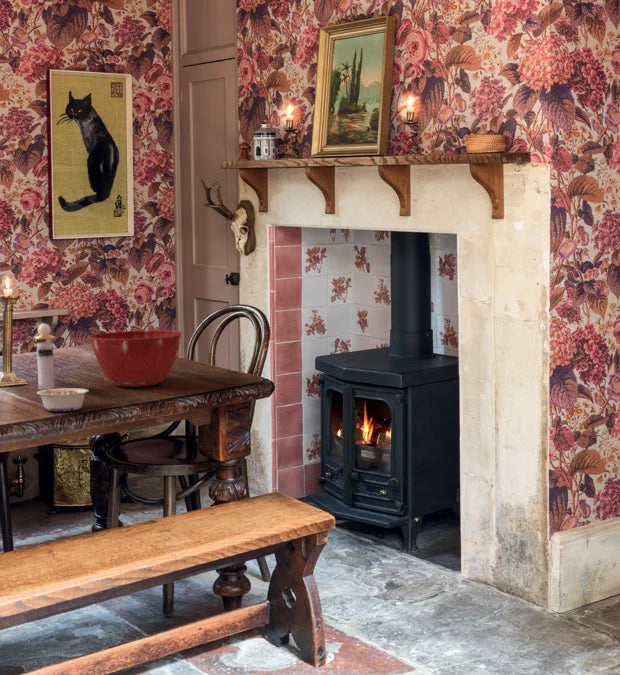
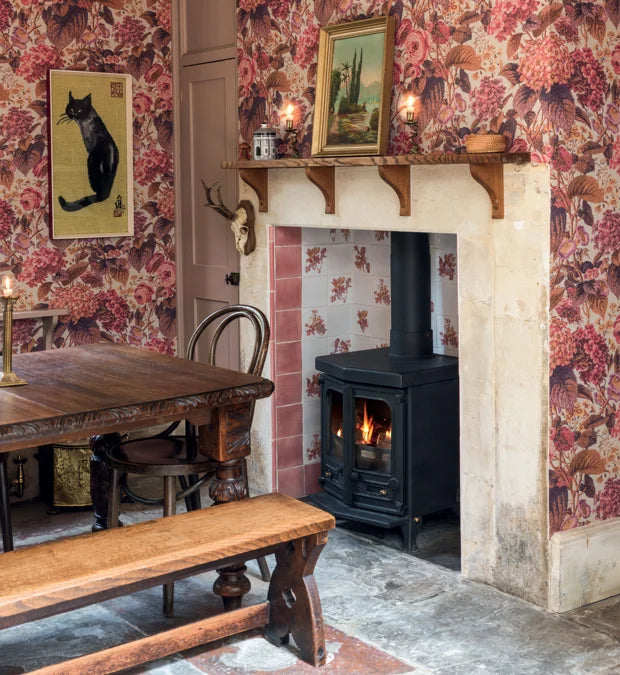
- legume [36,385,90,412]
- perfume bottle [33,323,55,390]
- mixing bowl [88,329,184,388]
